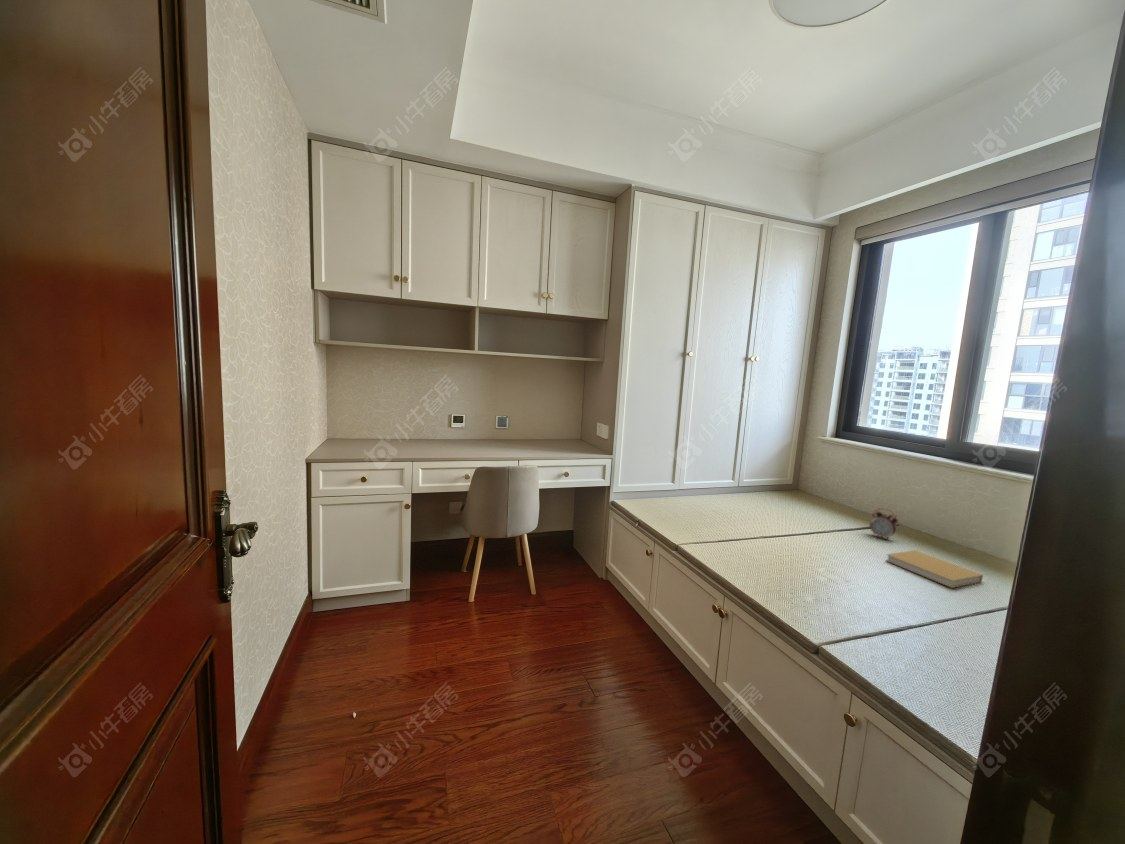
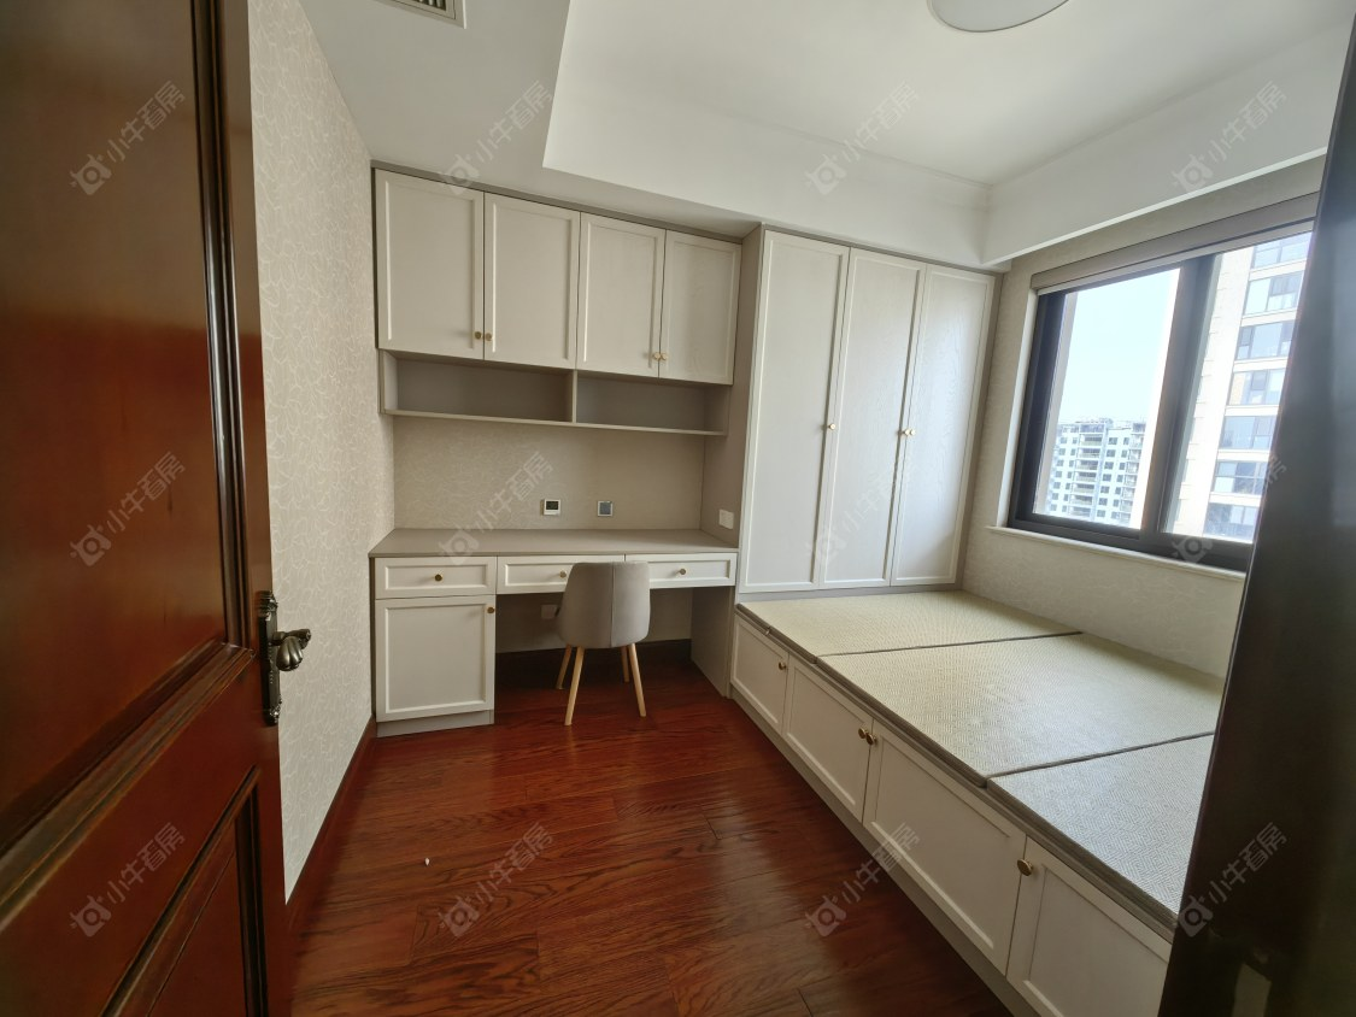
- book [885,549,984,589]
- alarm clock [869,507,899,541]
